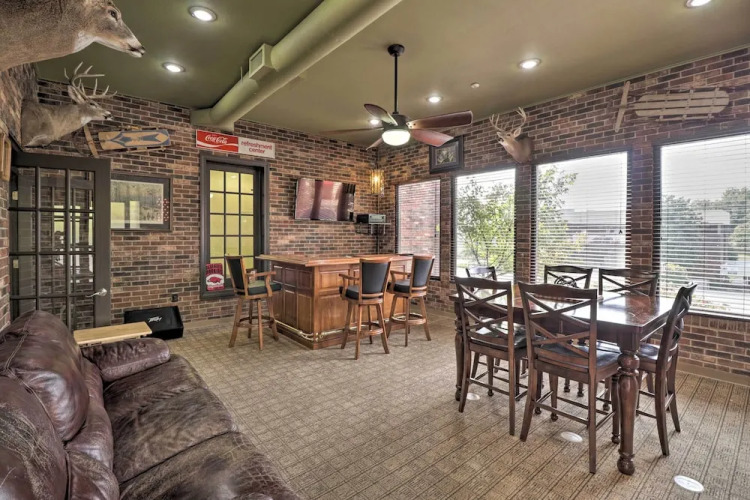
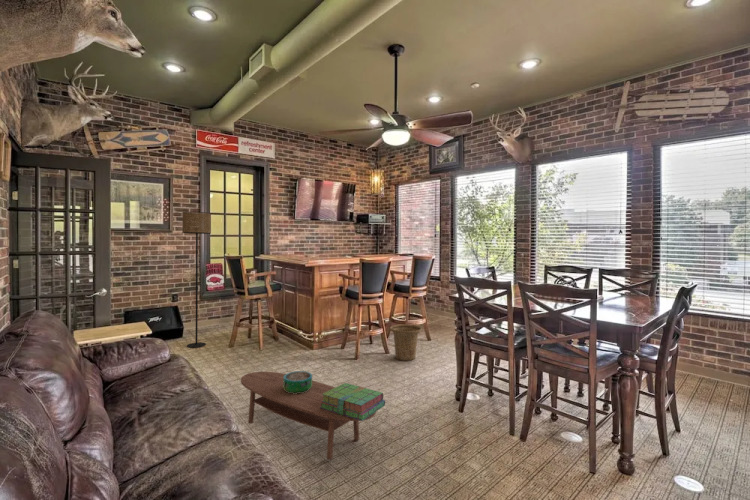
+ stack of books [320,382,386,422]
+ floor lamp [181,211,212,349]
+ decorative bowl [283,370,313,394]
+ coffee table [240,371,377,461]
+ basket [389,324,423,362]
